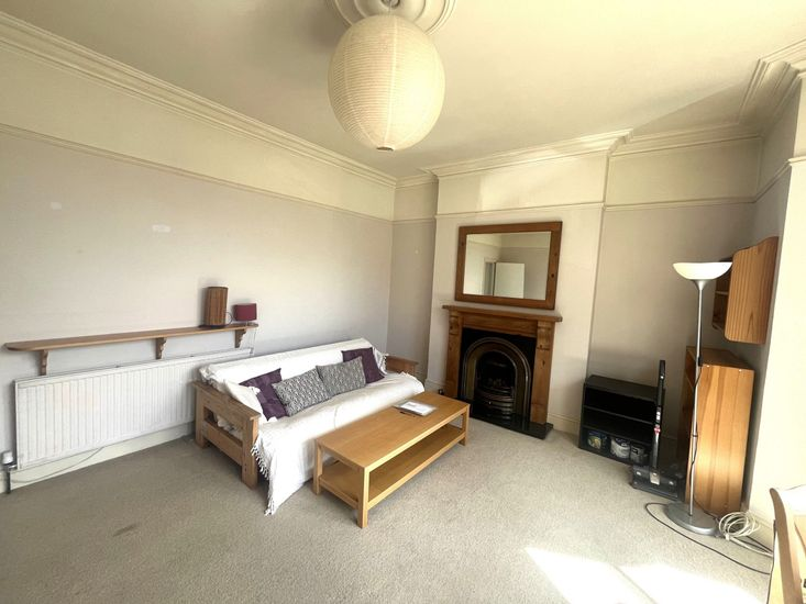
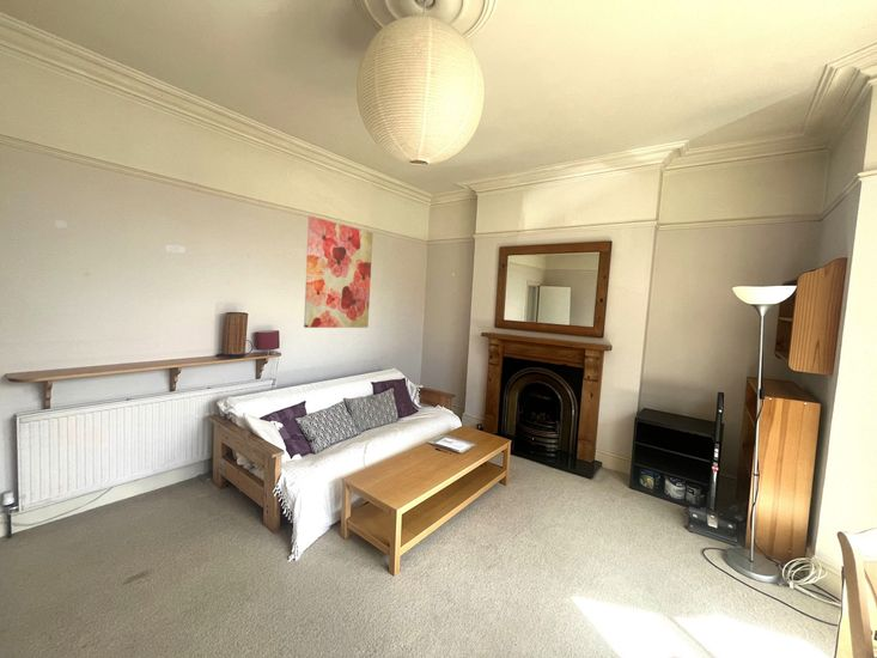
+ wall art [303,215,373,329]
